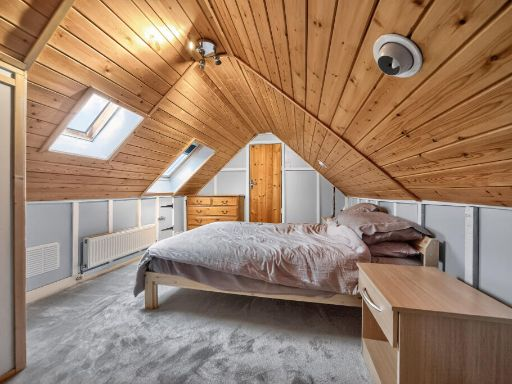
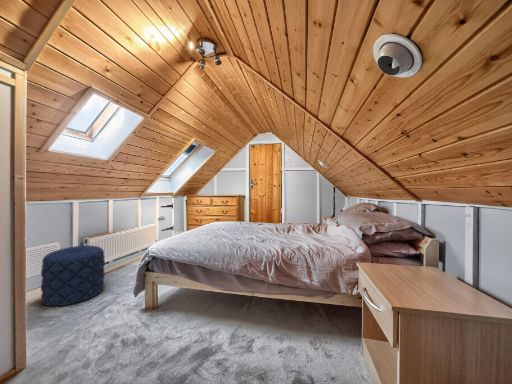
+ pouf [40,245,106,307]
